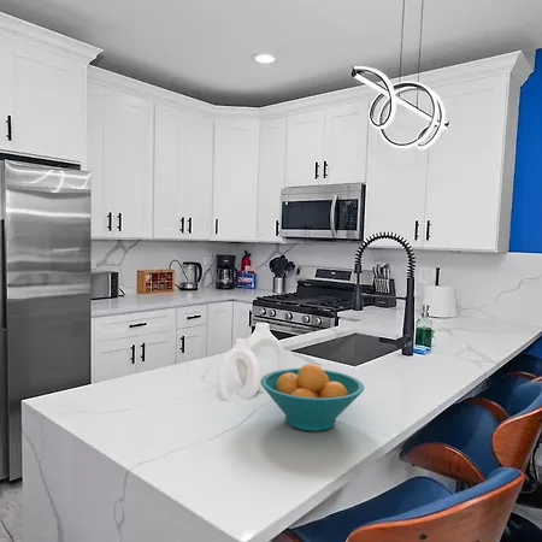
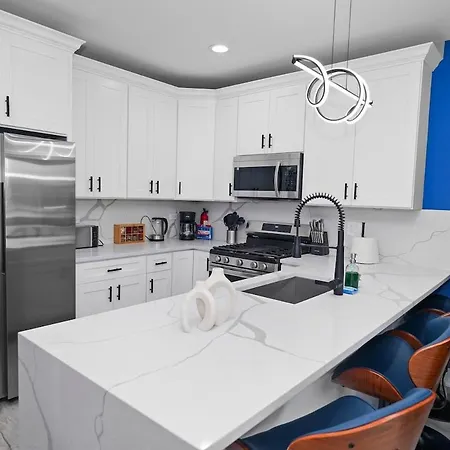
- fruit bowl [259,363,365,432]
